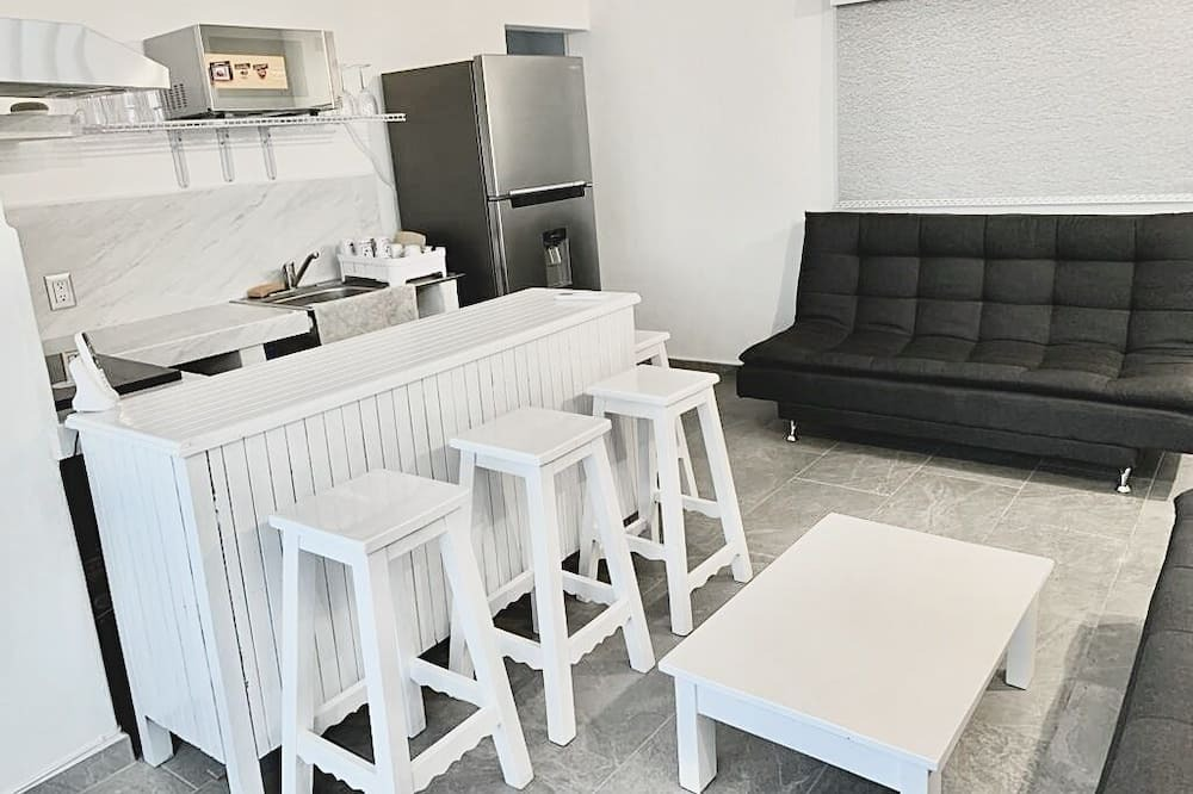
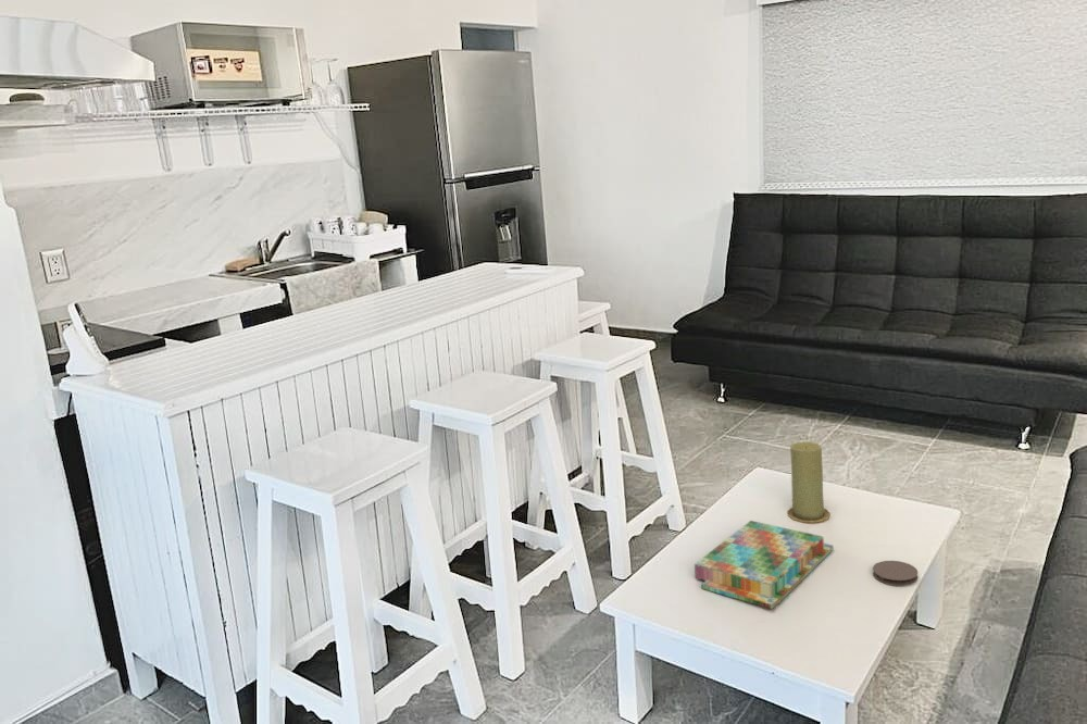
+ board game [694,520,834,610]
+ candle [786,441,832,524]
+ coaster [872,560,920,587]
